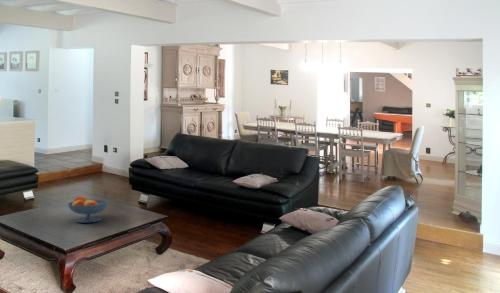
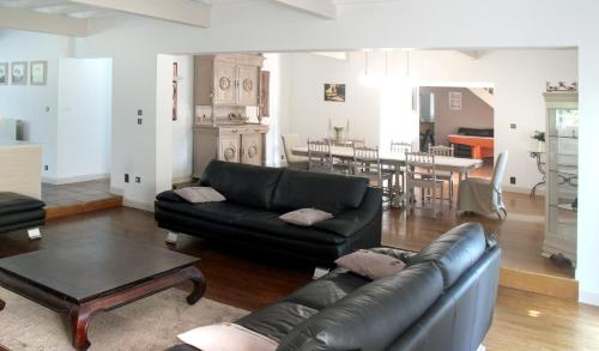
- fruit bowl [67,195,109,224]
